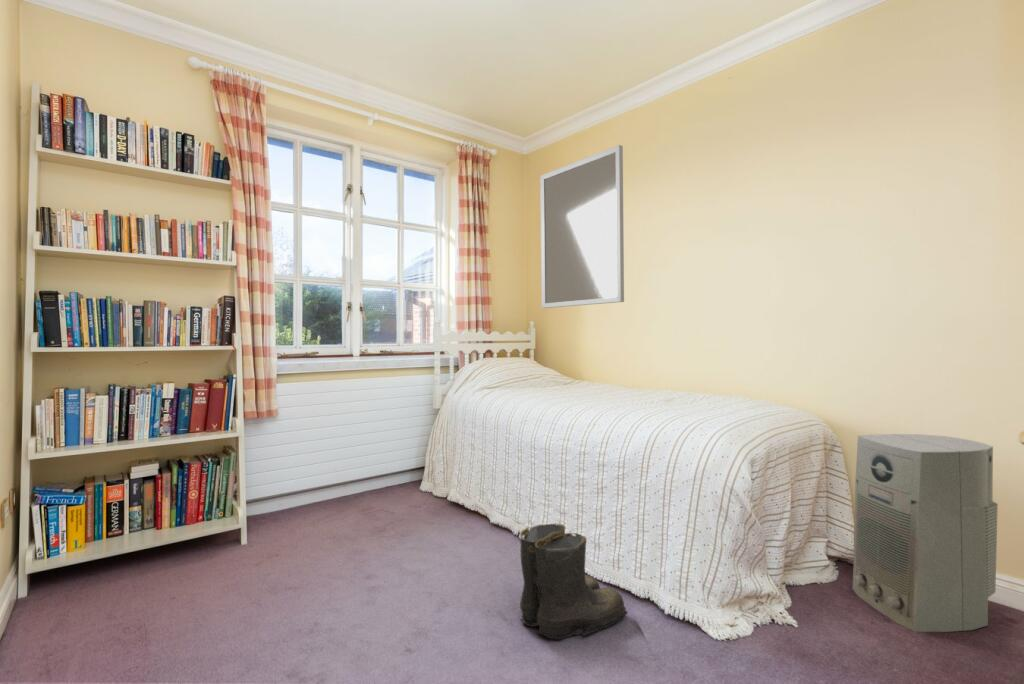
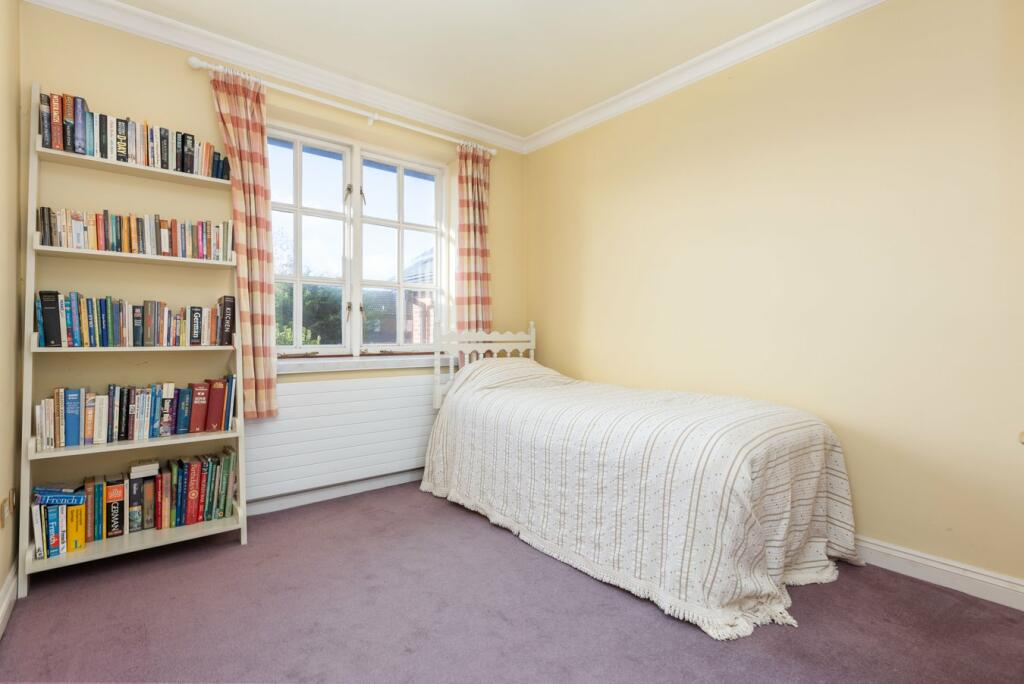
- air purifier [851,433,999,633]
- boots [518,523,629,641]
- home mirror [539,144,625,309]
